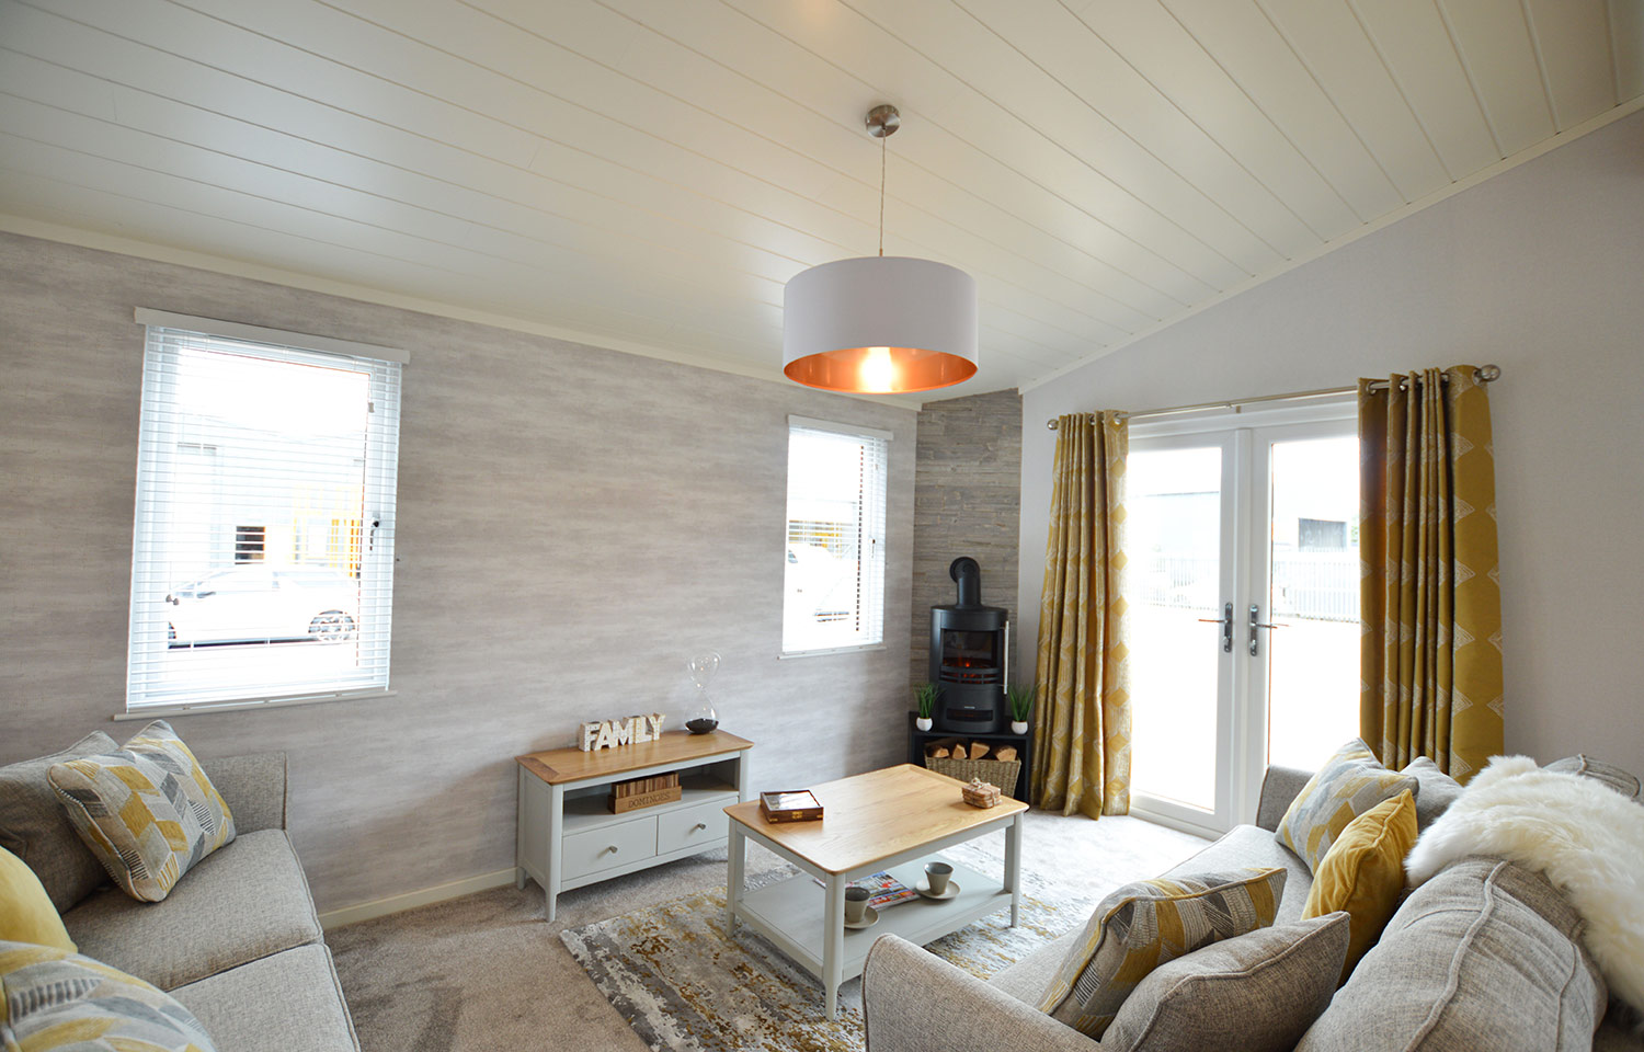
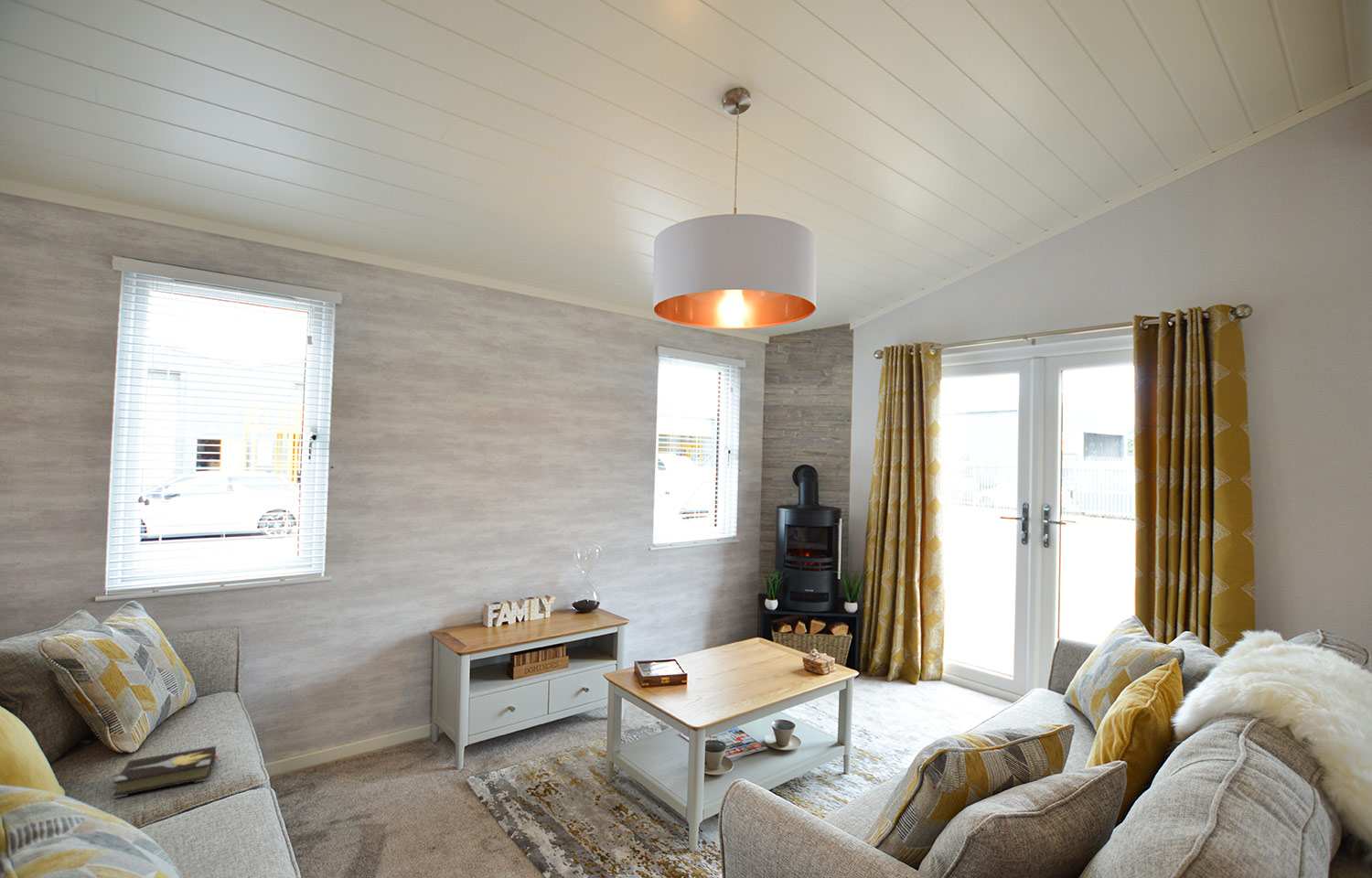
+ hardback book [110,745,219,799]
